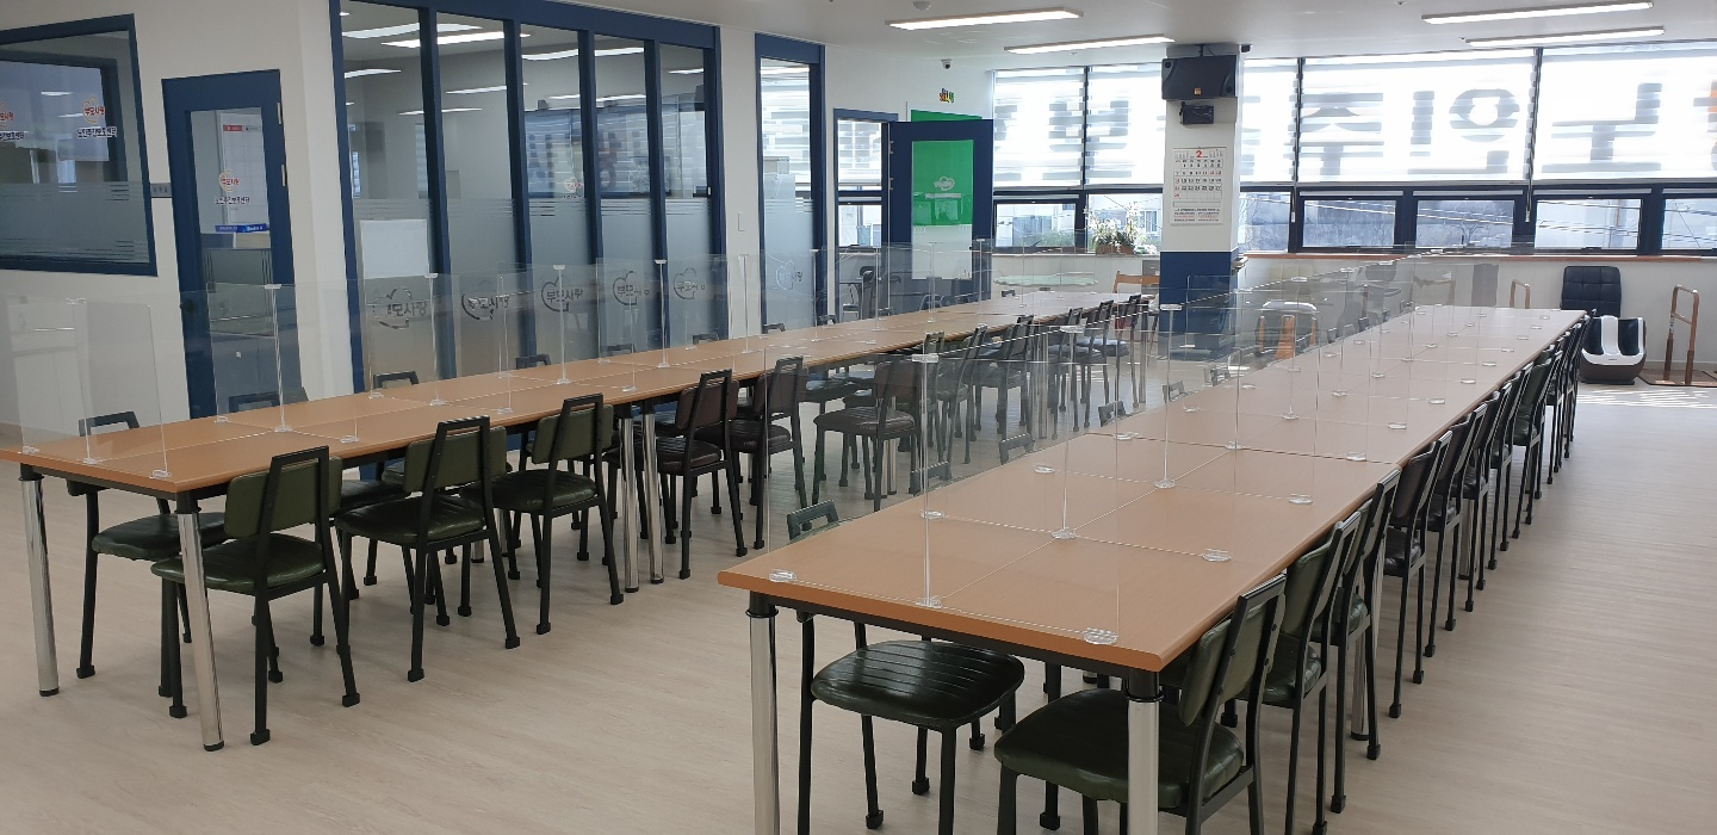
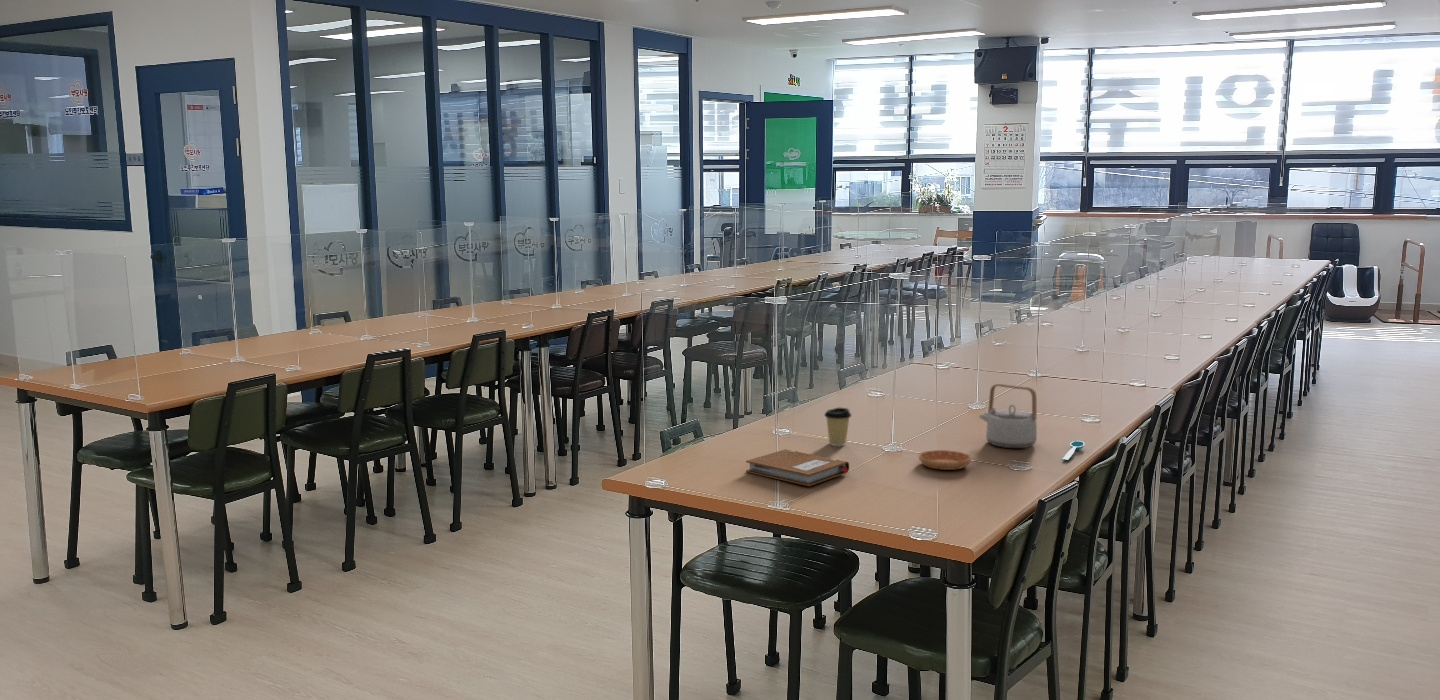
+ coffee cup [823,407,852,447]
+ notebook [745,449,850,487]
+ spoon [1061,440,1086,461]
+ teapot [978,383,1038,449]
+ saucer [918,449,972,471]
